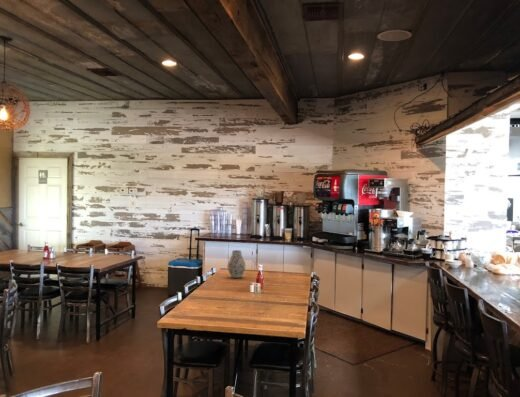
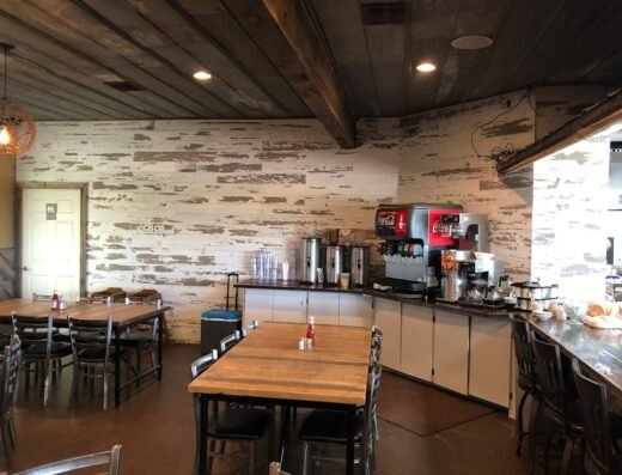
- vase [227,249,246,279]
